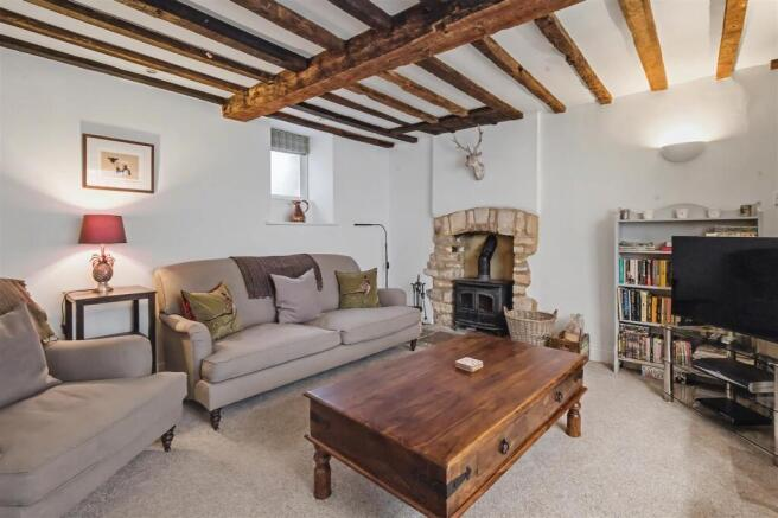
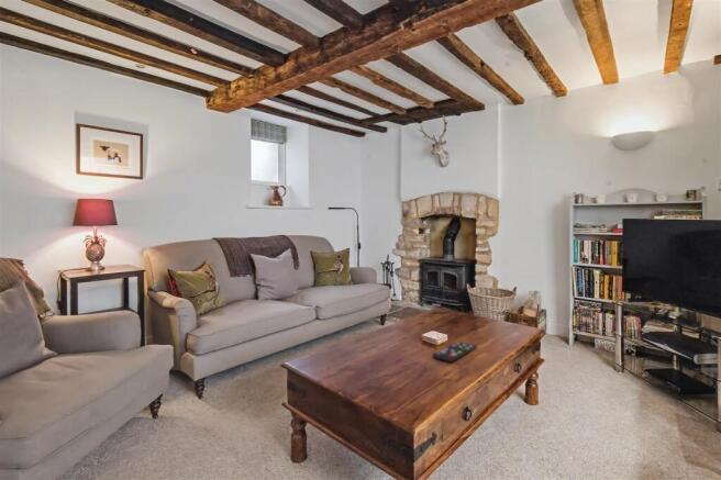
+ remote control [431,341,478,364]
